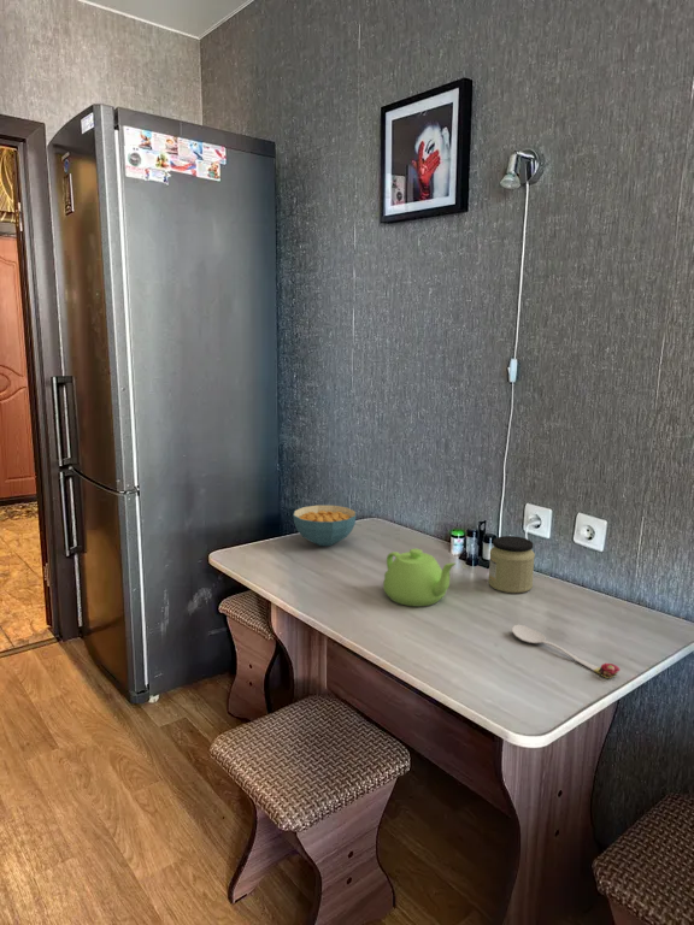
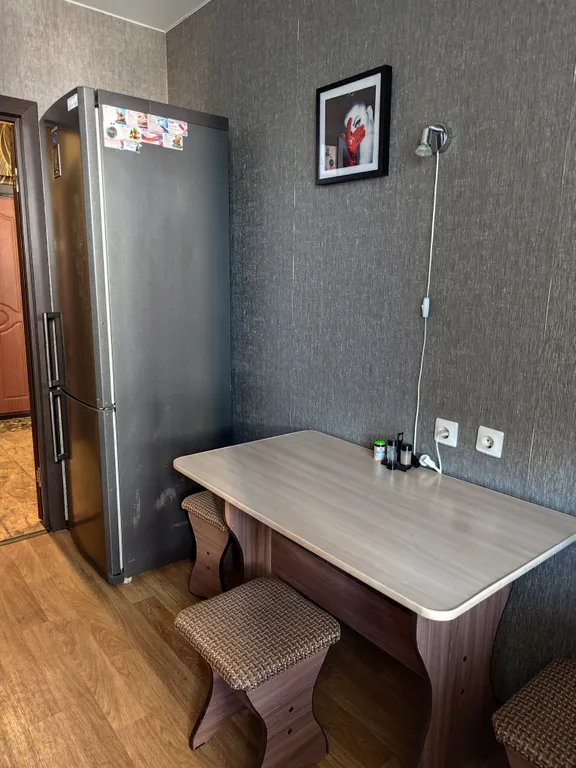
- spoon [511,624,622,679]
- teapot [382,548,457,607]
- jar [487,535,536,594]
- cereal bowl [292,503,358,547]
